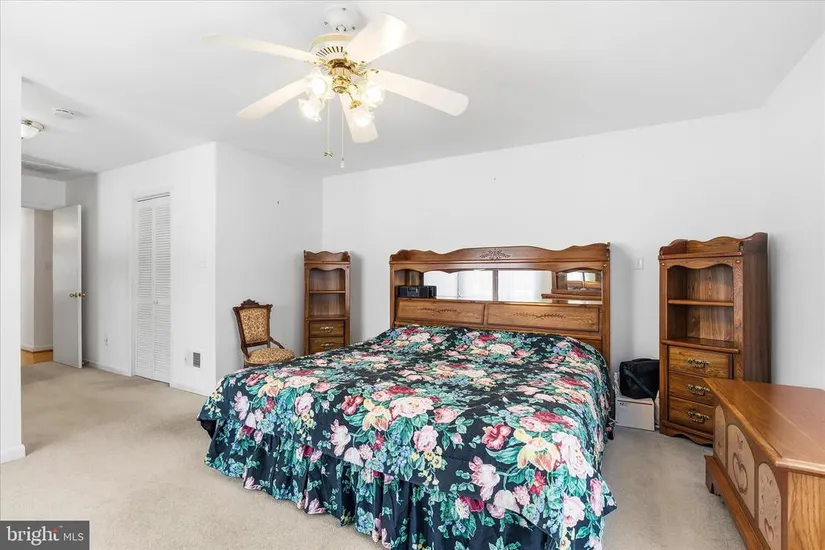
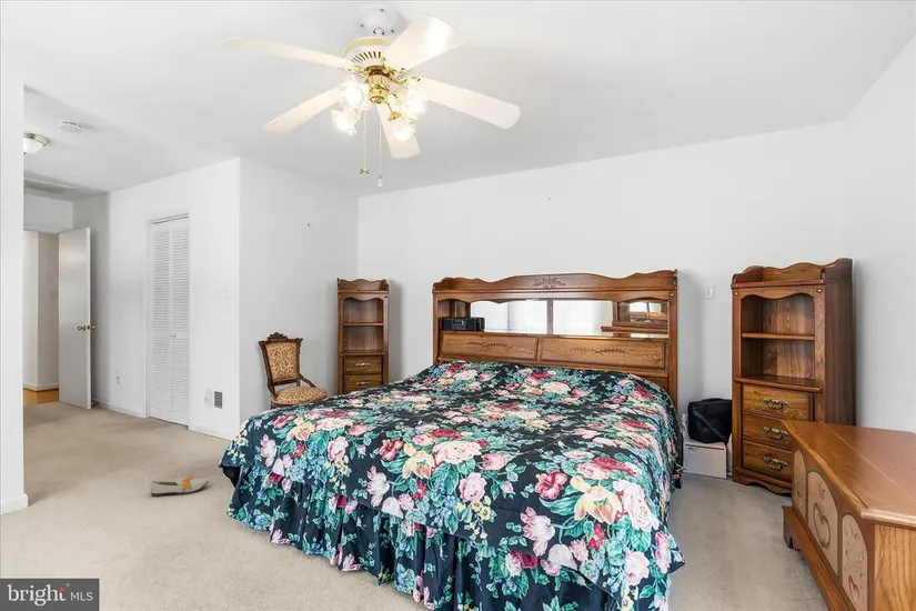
+ shoe [149,475,210,498]
